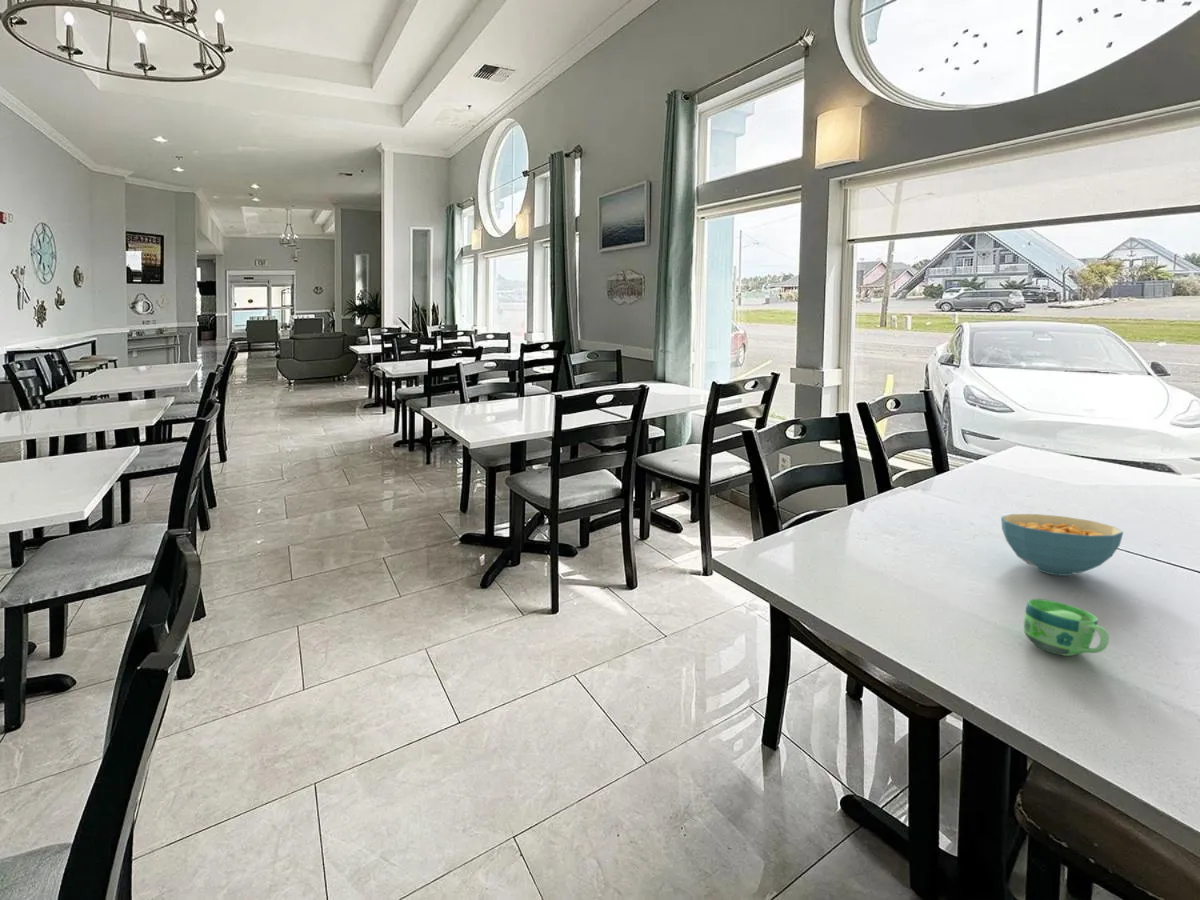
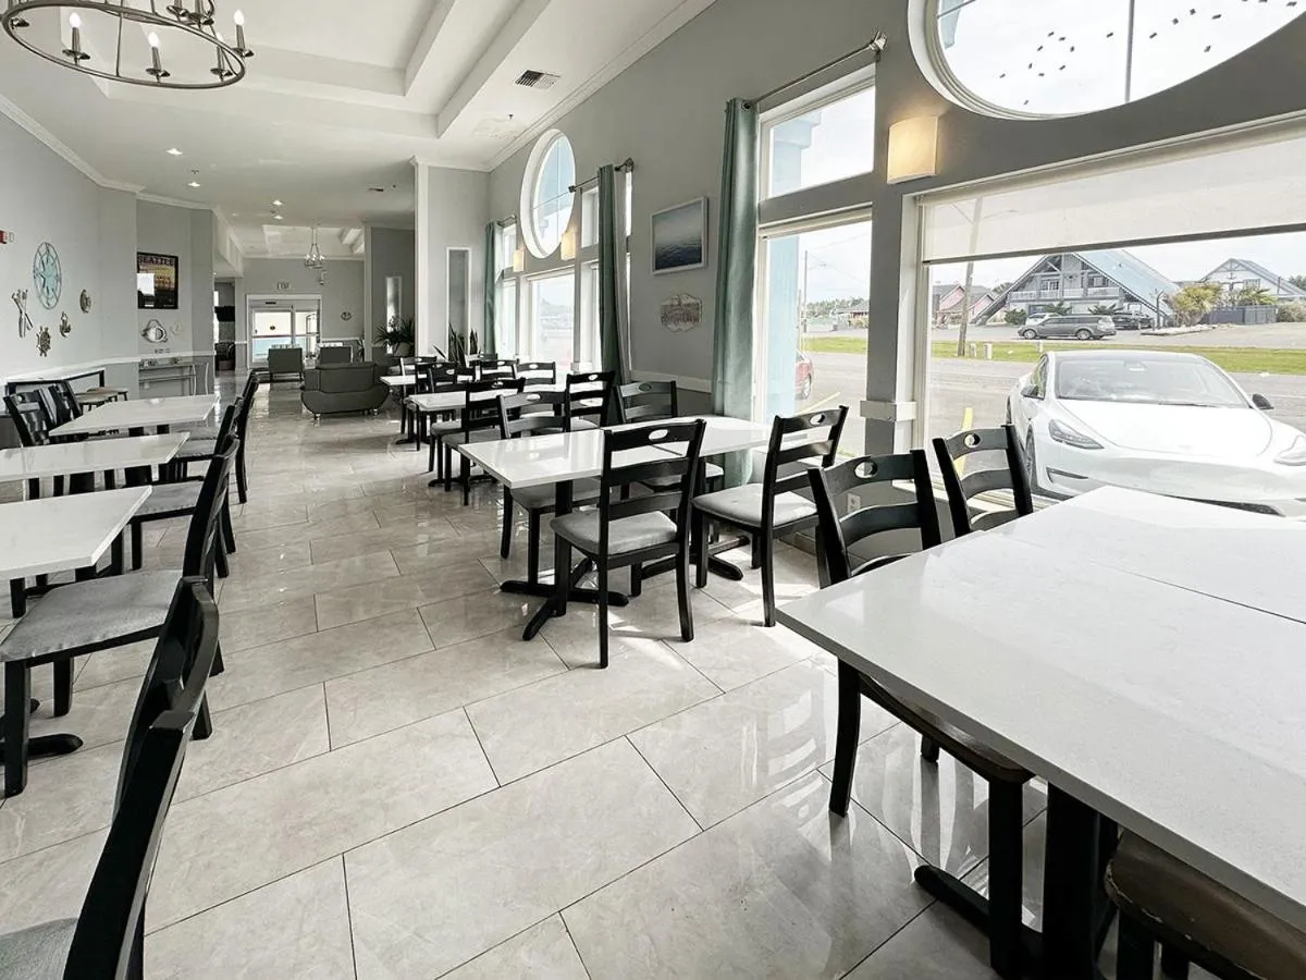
- cup [1023,598,1110,657]
- cereal bowl [1000,513,1124,577]
